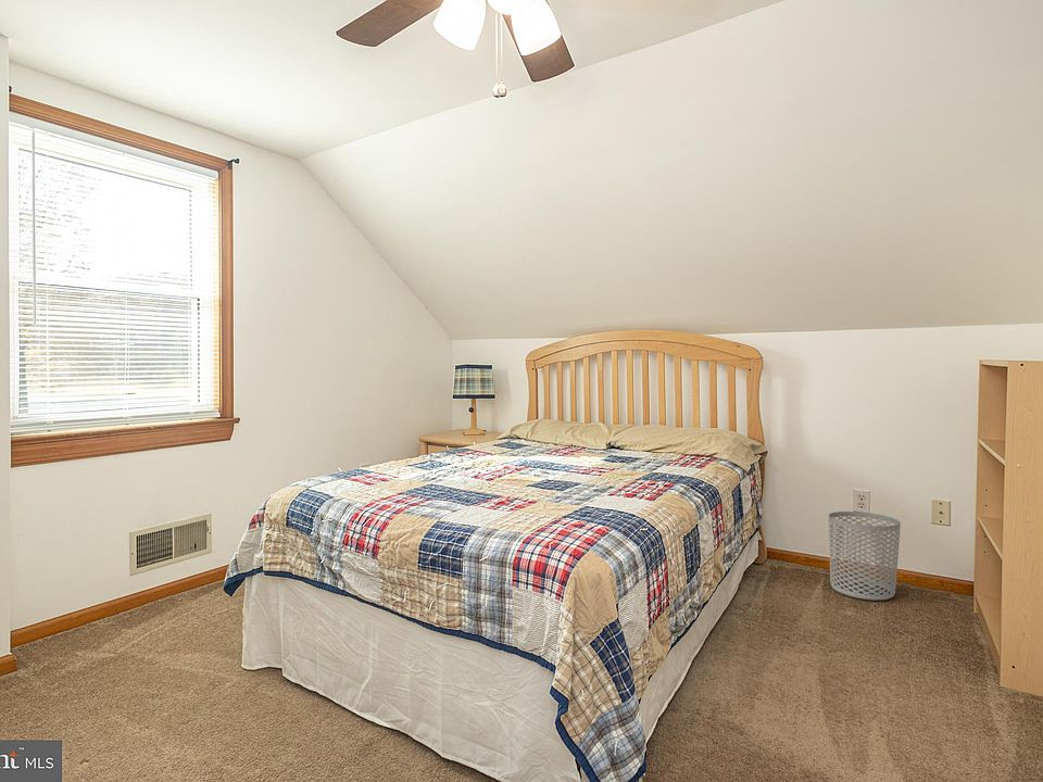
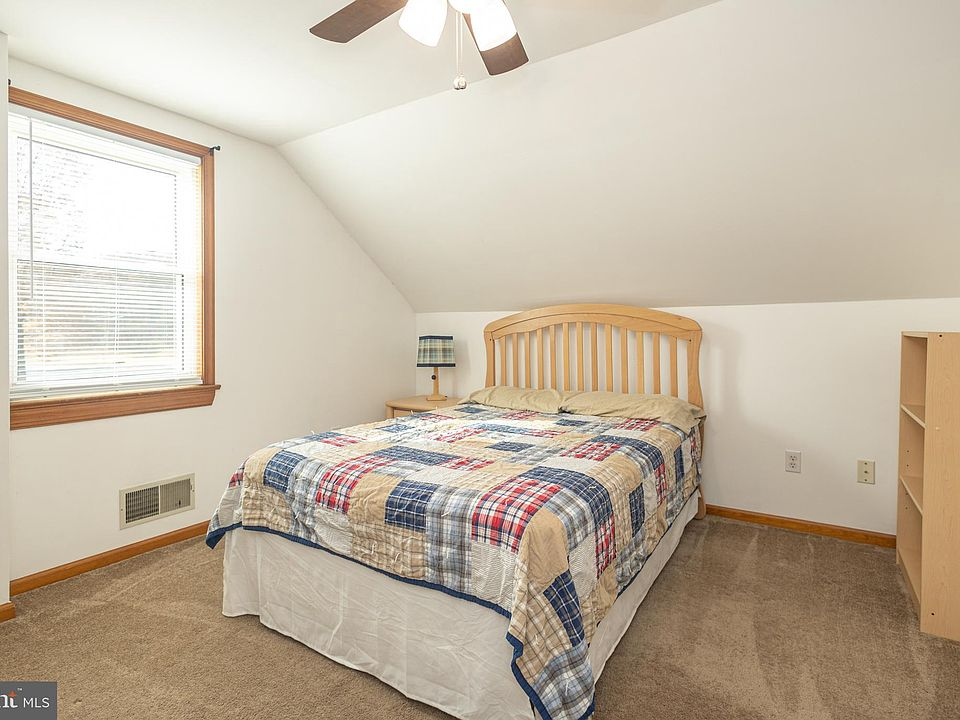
- waste bin [828,510,902,602]
